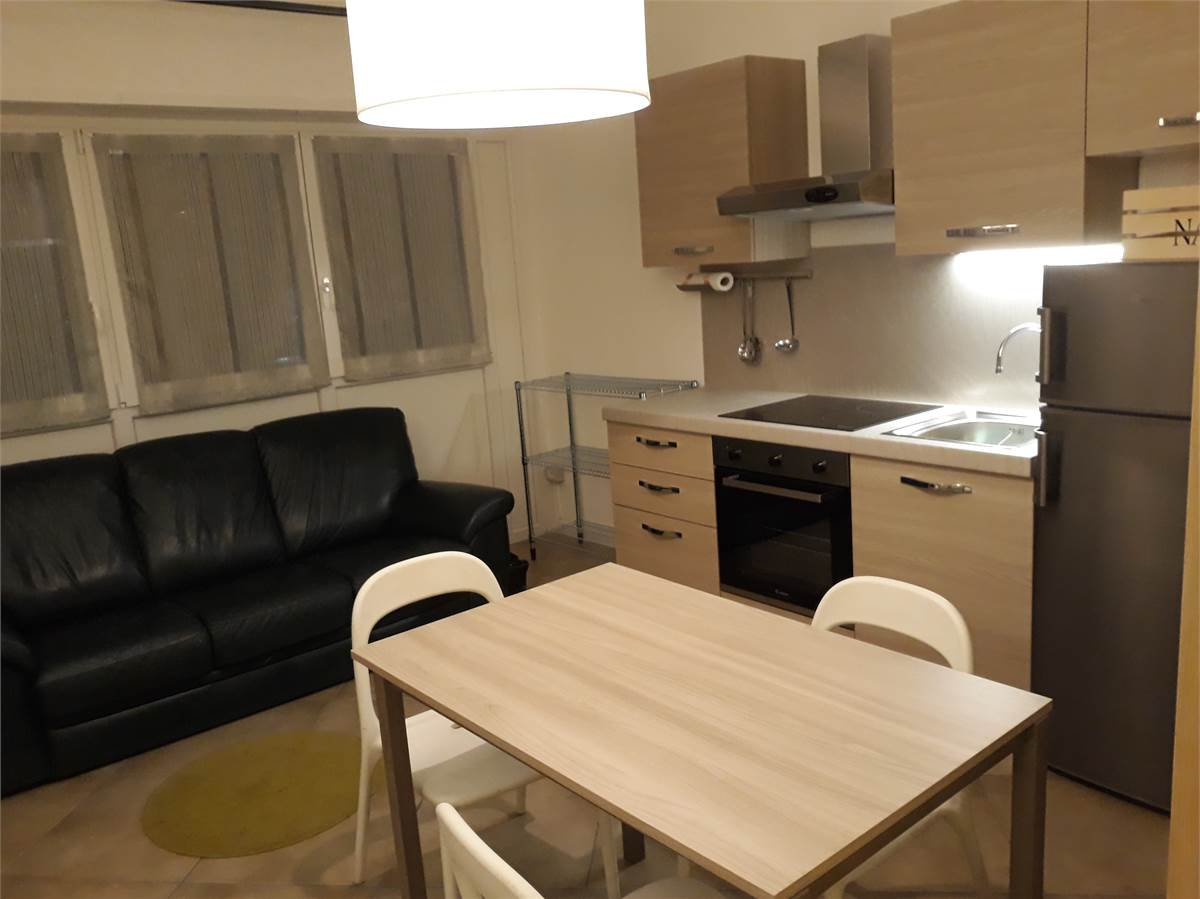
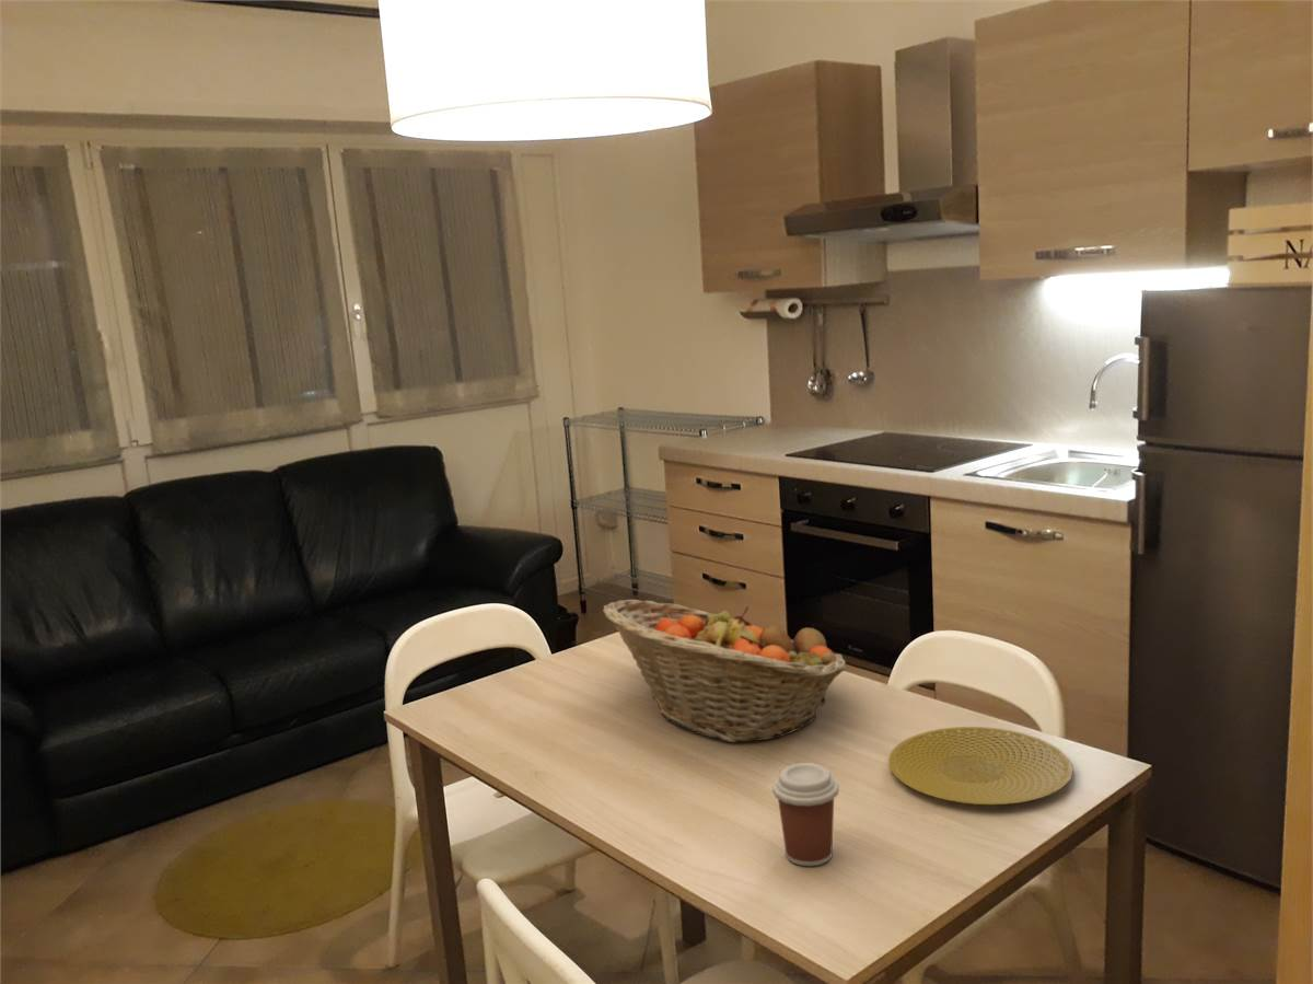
+ fruit basket [602,599,848,743]
+ plate [887,726,1074,806]
+ coffee cup [771,762,840,867]
